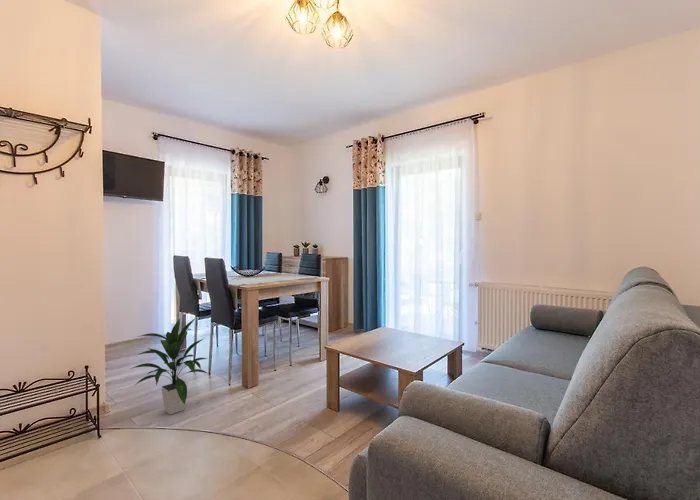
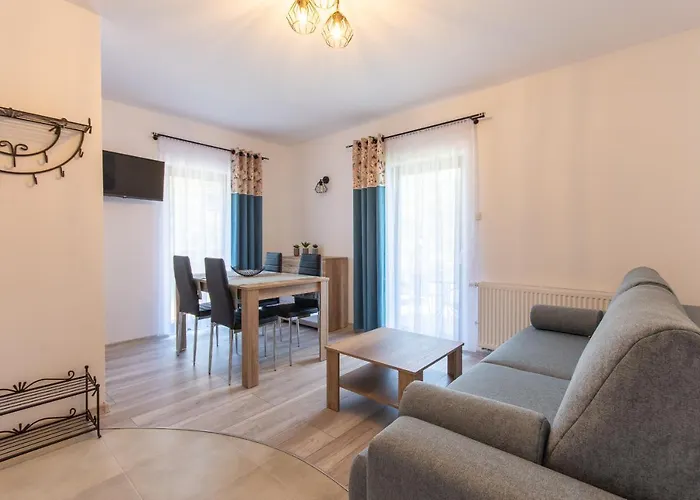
- indoor plant [129,317,210,415]
